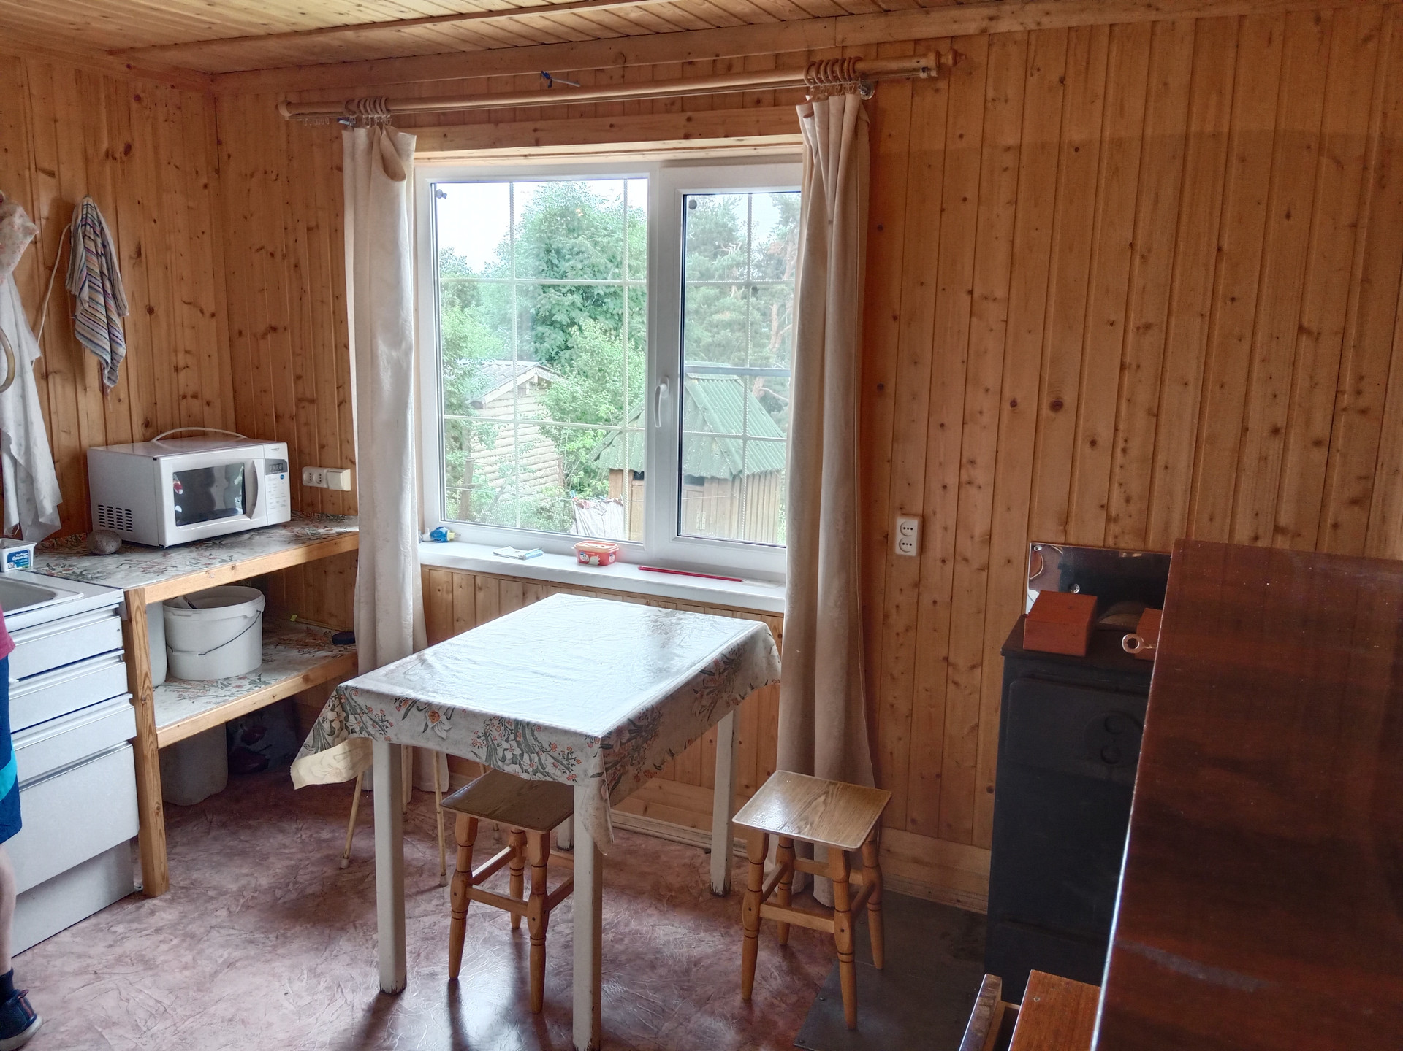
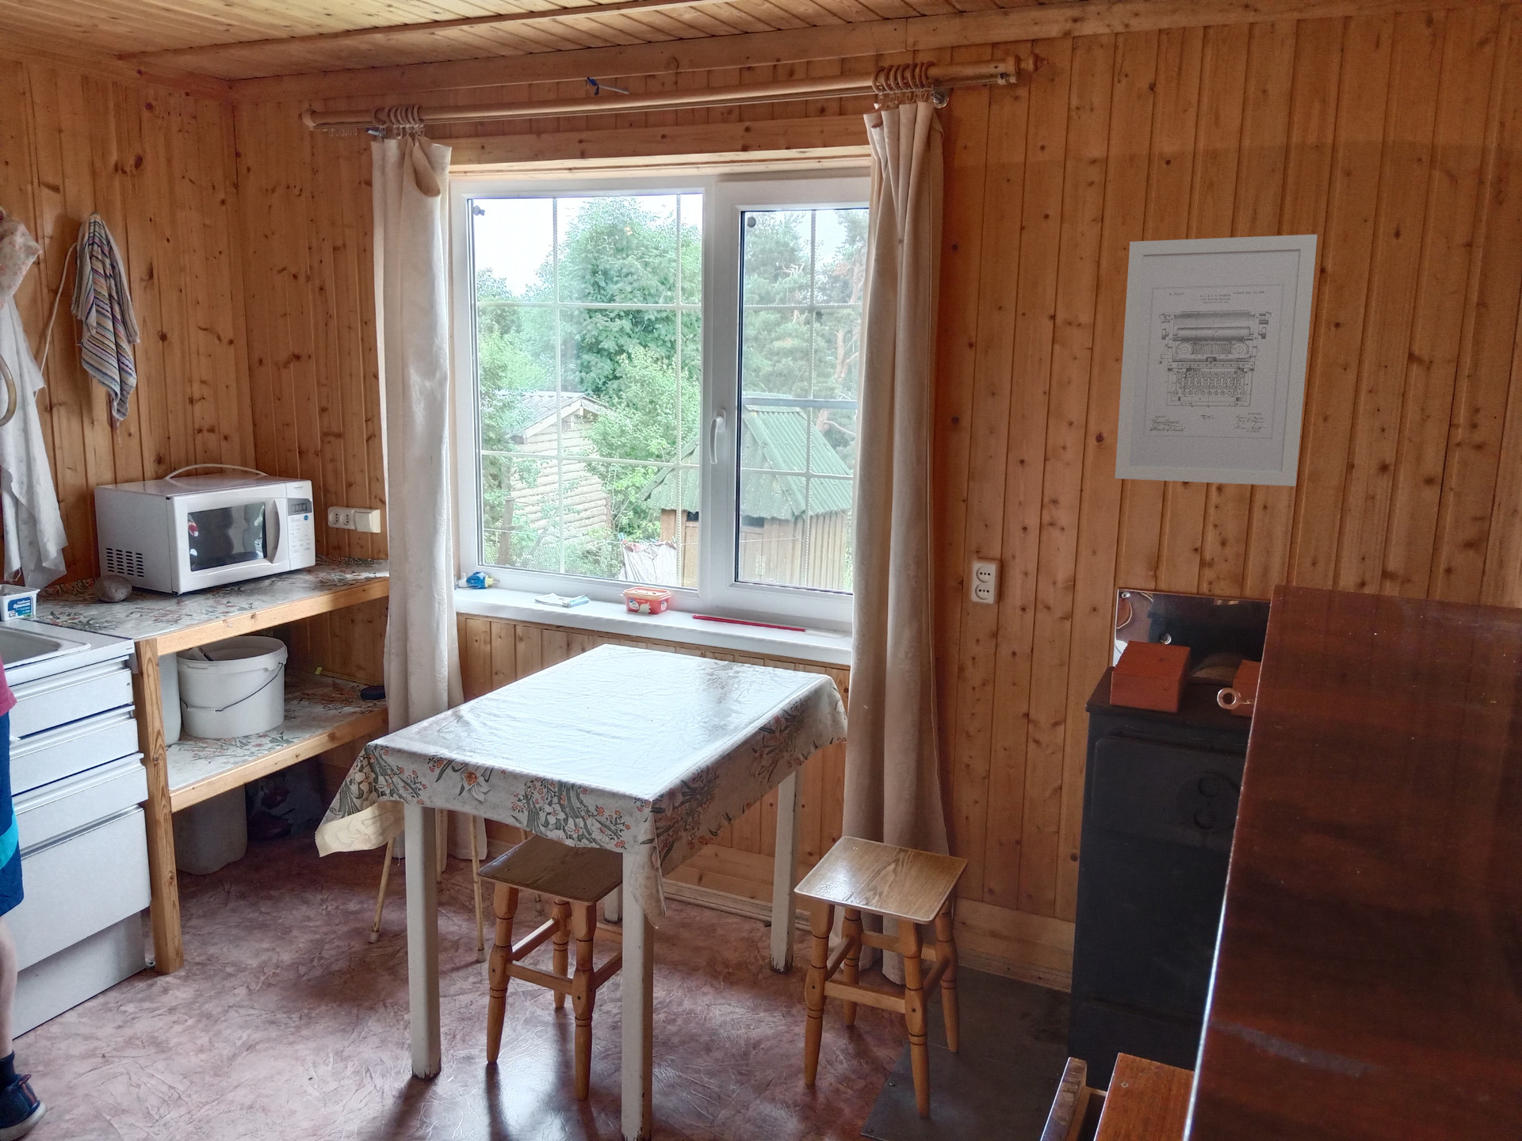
+ wall art [1115,234,1318,487]
